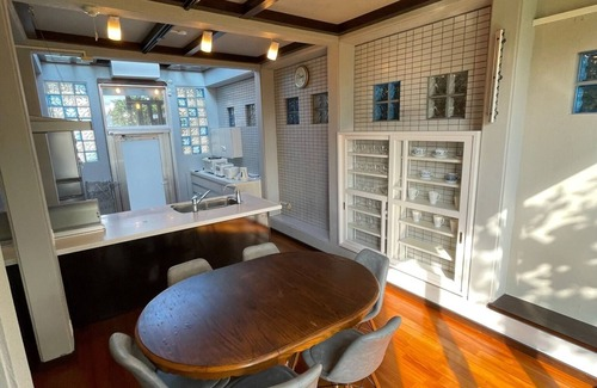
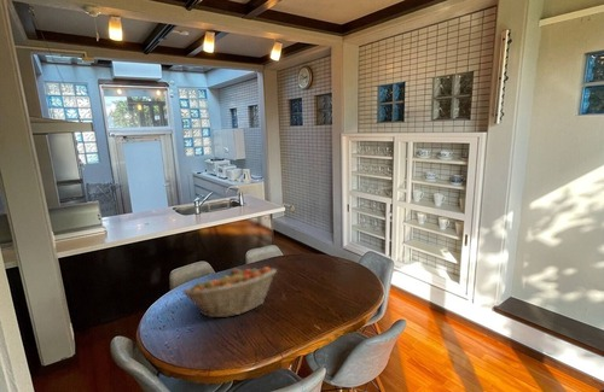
+ fruit basket [181,265,278,318]
